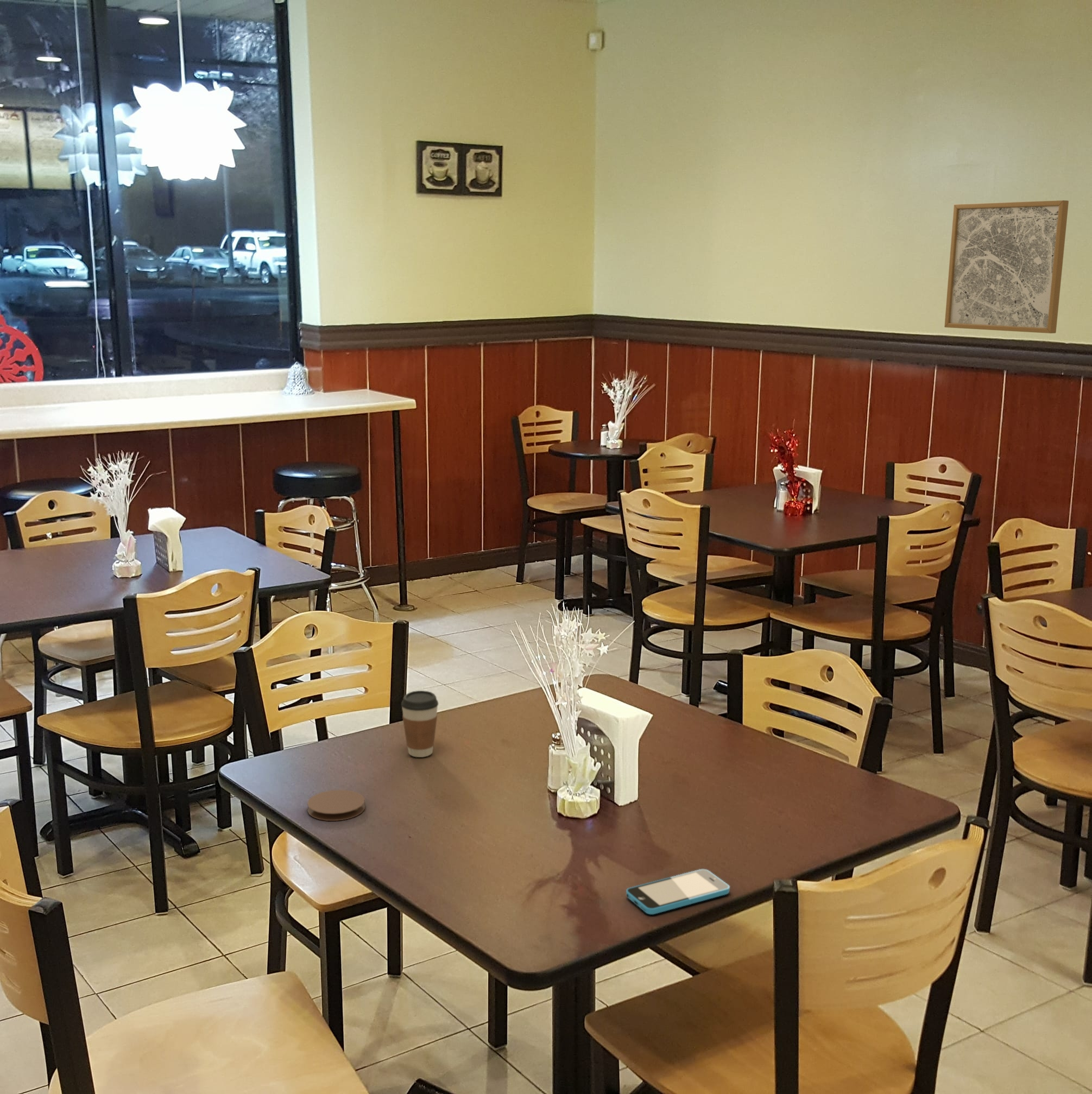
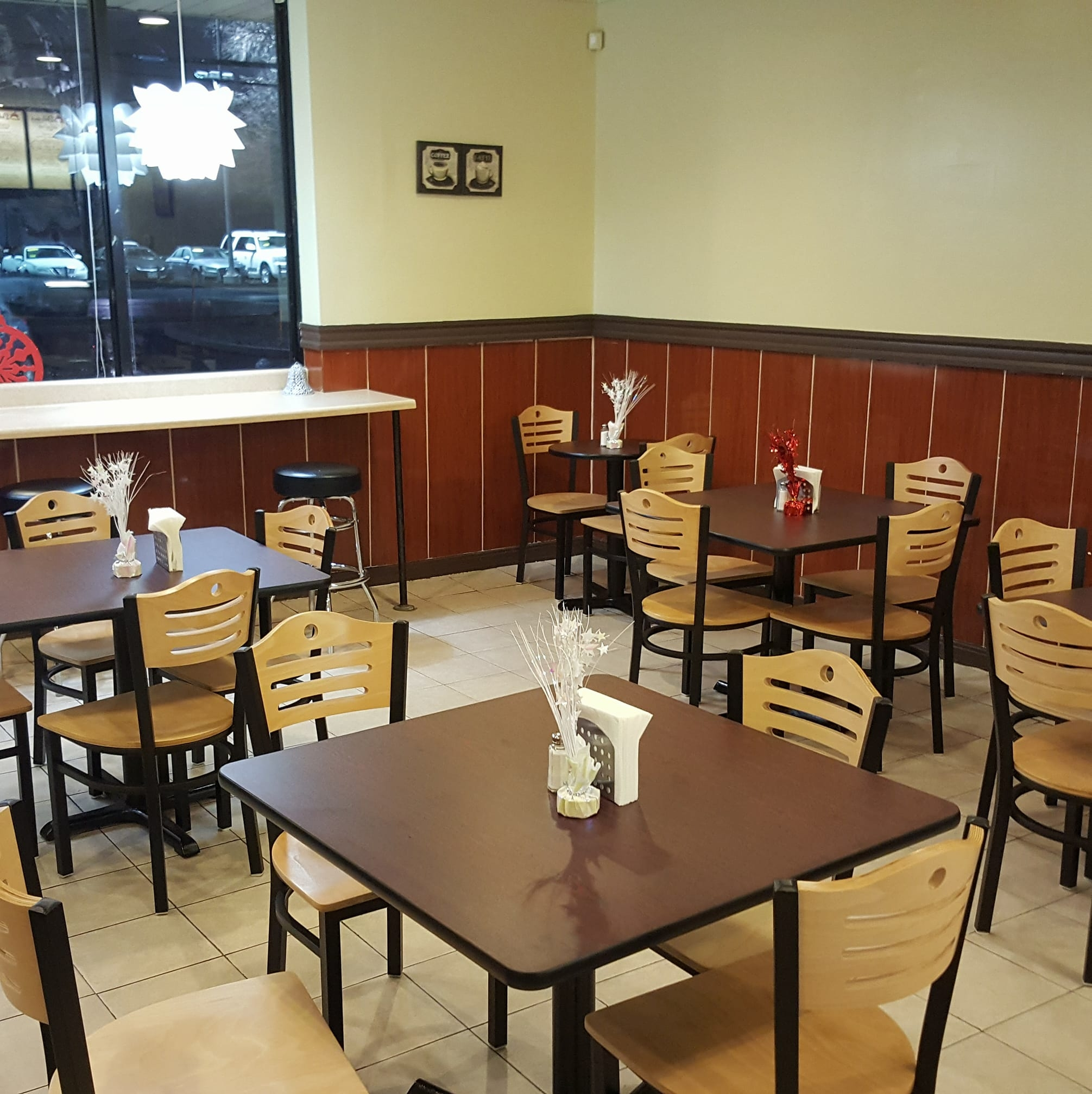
- smartphone [626,869,730,915]
- coaster [307,789,365,821]
- wall art [944,200,1069,334]
- coffee cup [401,690,439,758]
